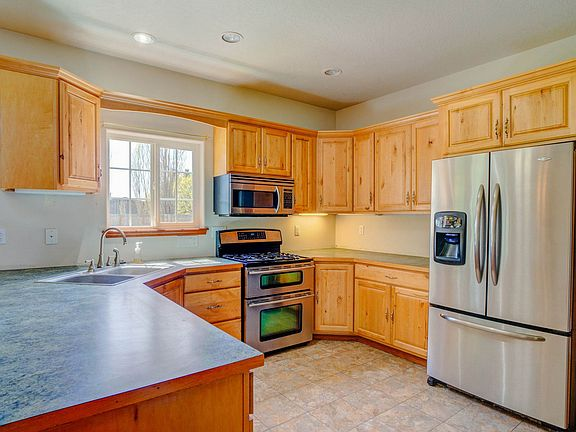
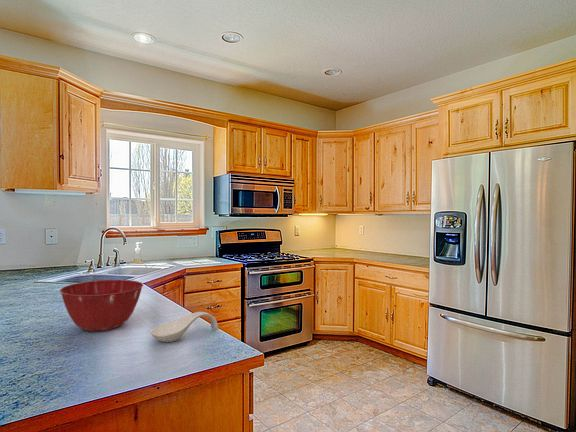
+ mixing bowl [59,279,144,332]
+ spoon rest [150,311,219,343]
